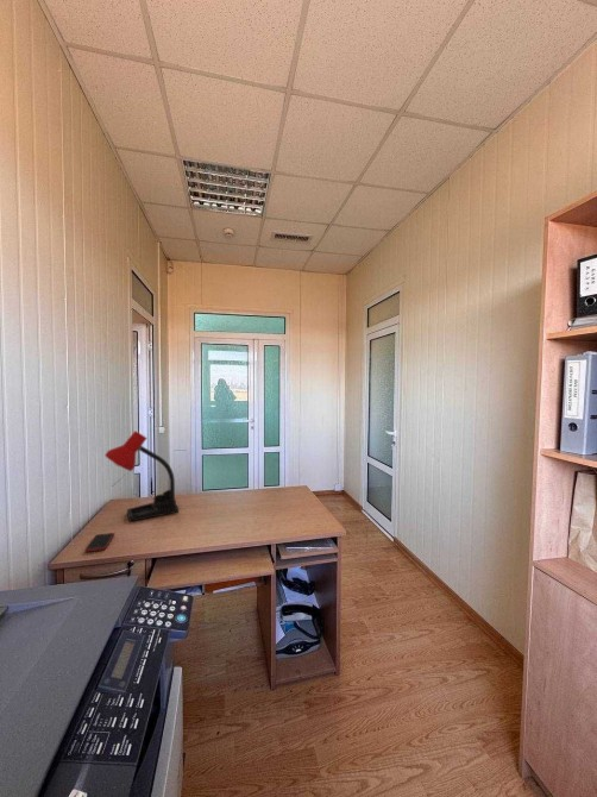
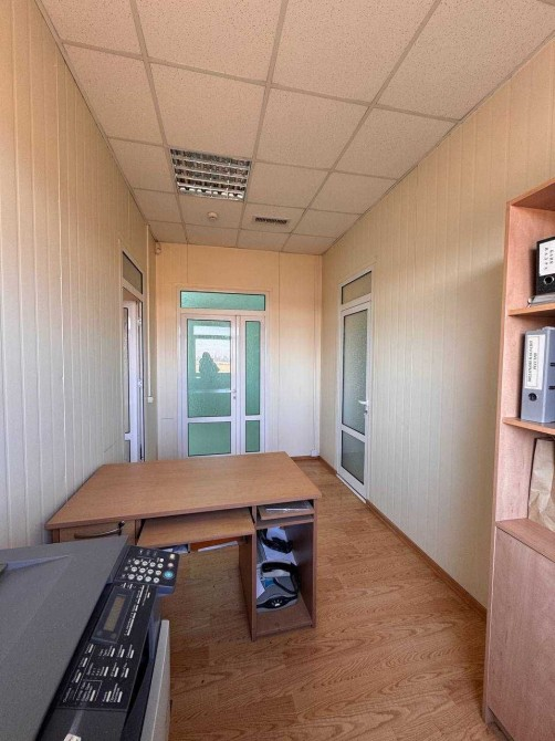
- cell phone [84,532,115,553]
- desk lamp [103,429,180,522]
